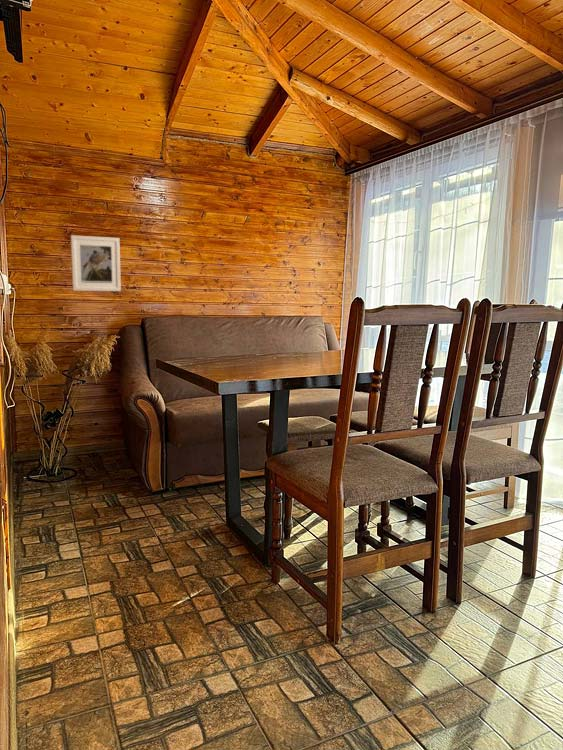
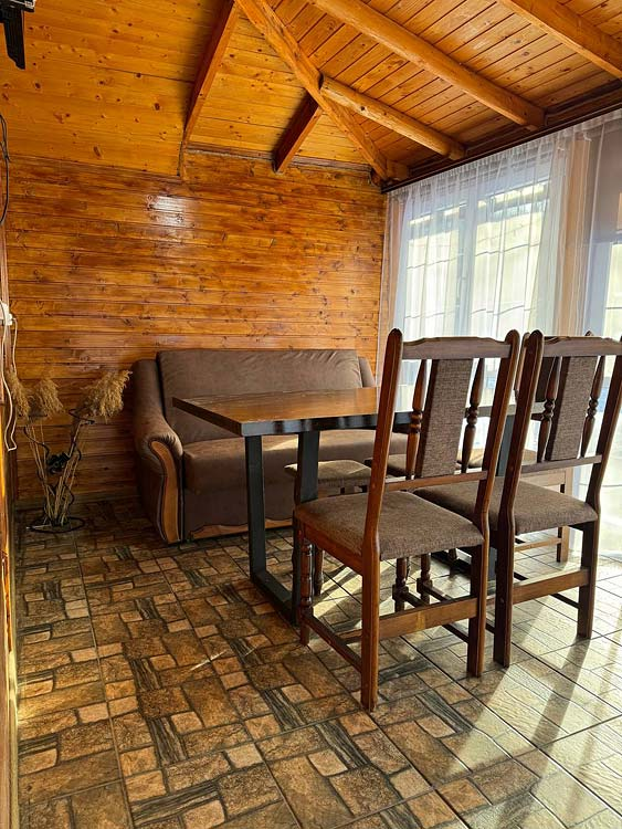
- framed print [70,234,122,292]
